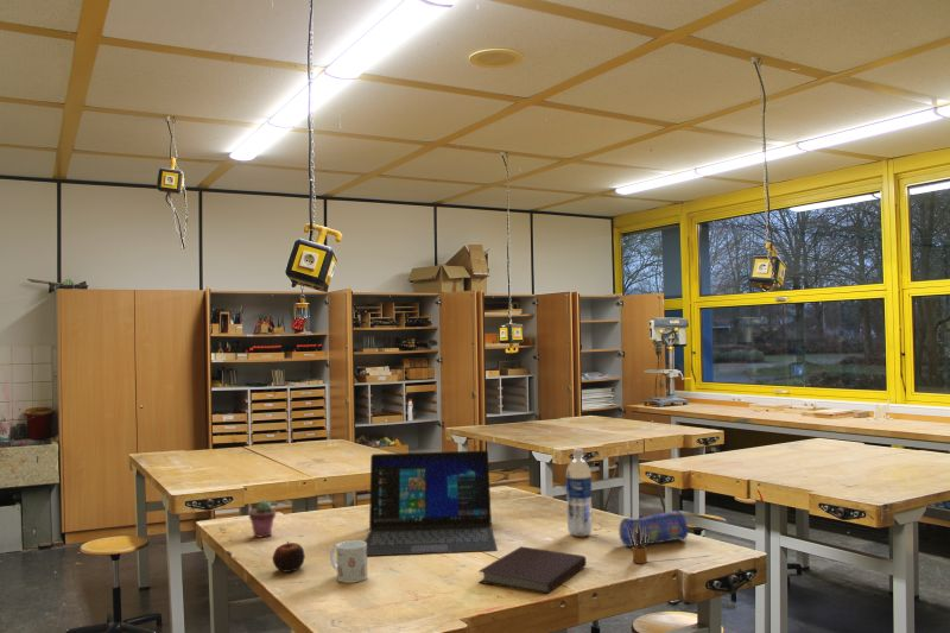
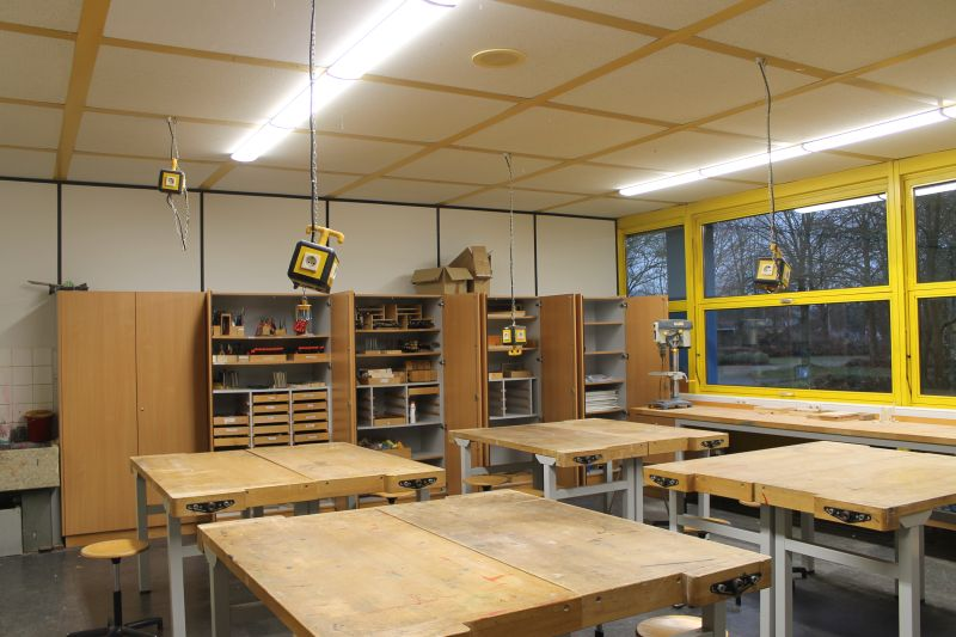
- notebook [477,545,588,595]
- laptop [365,450,499,557]
- apple [272,540,306,574]
- potted succulent [248,499,277,539]
- water bottle [565,448,594,538]
- mug [329,539,368,584]
- pencil box [628,524,648,564]
- pencil case [618,509,690,547]
